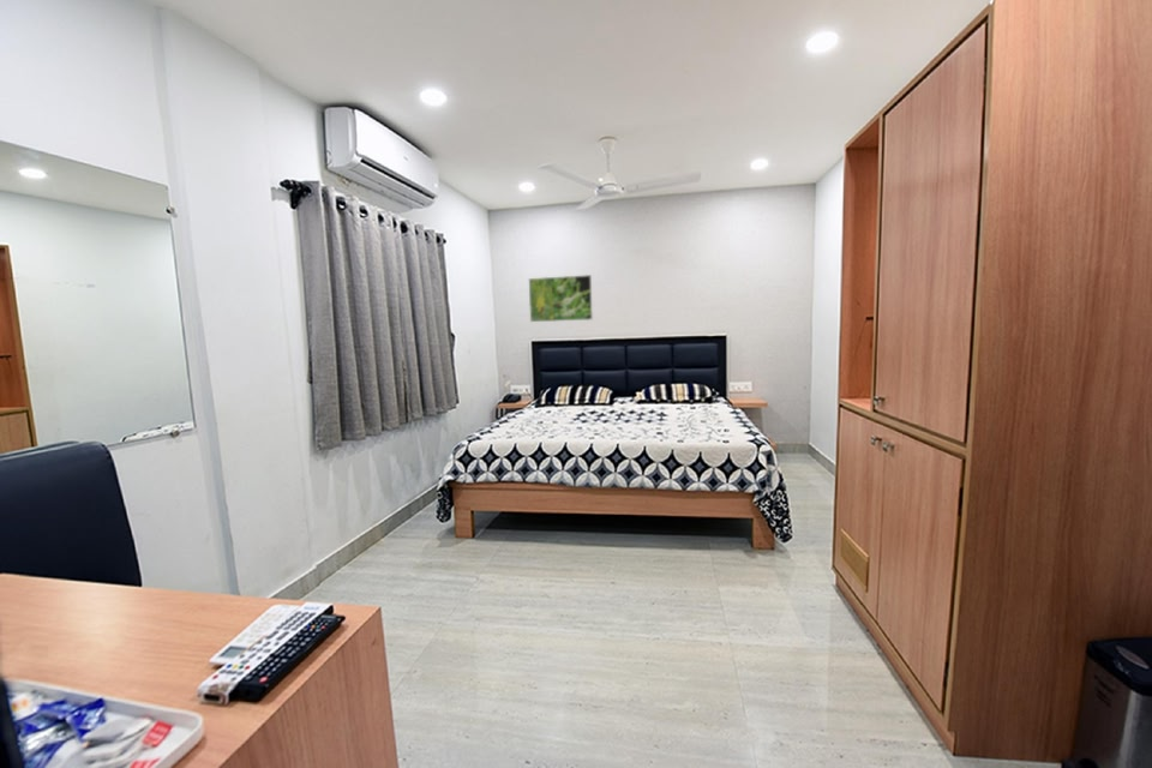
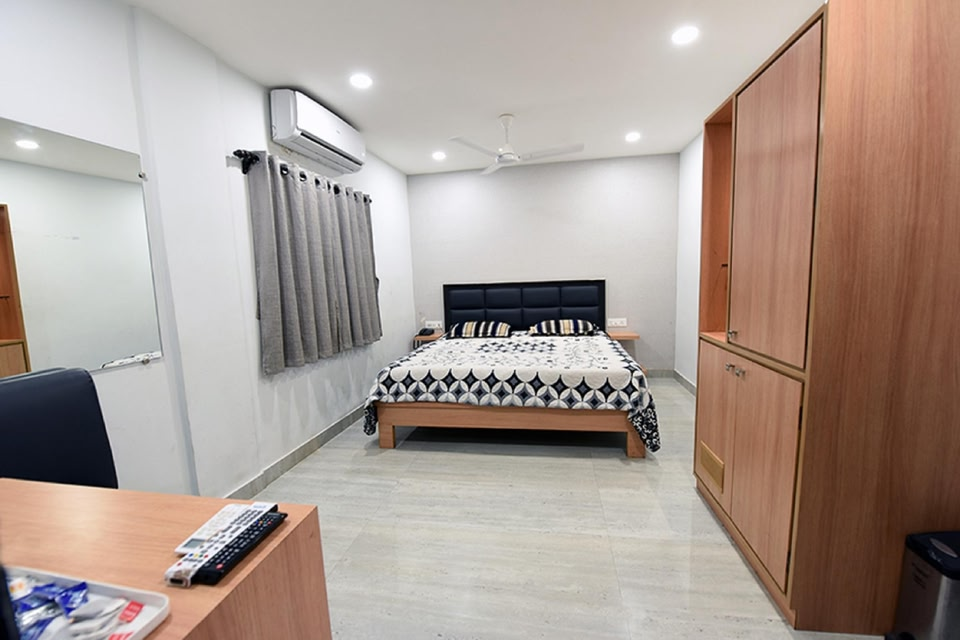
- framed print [528,274,594,323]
